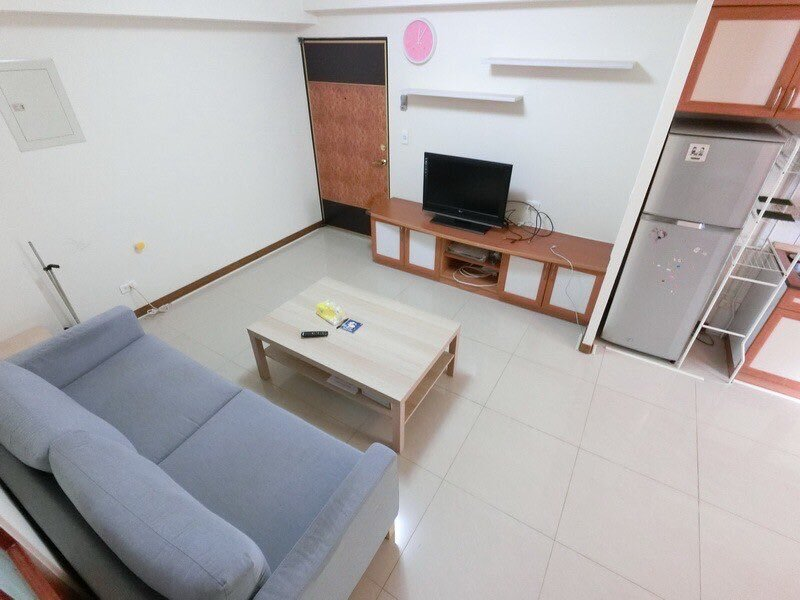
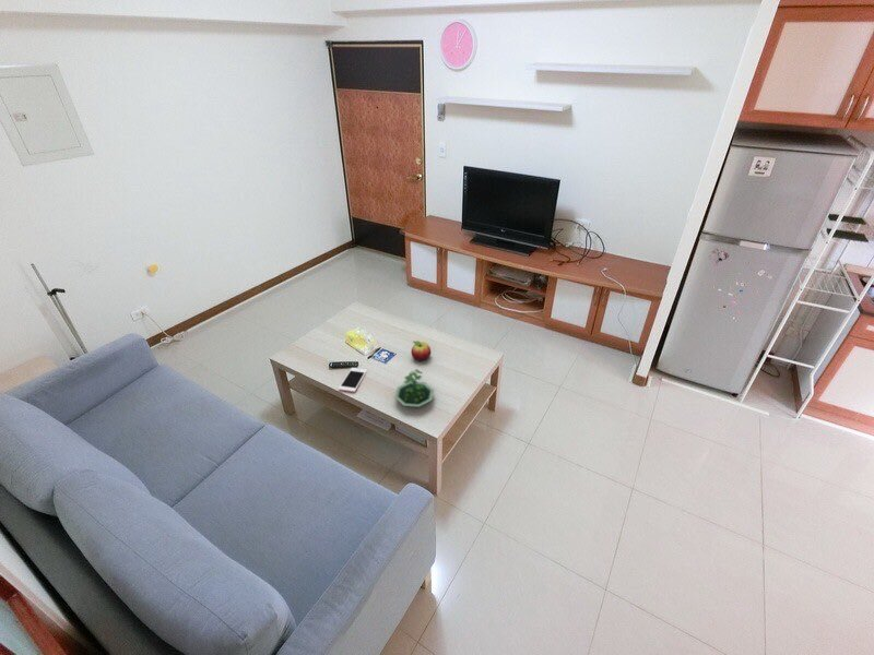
+ terrarium [393,368,435,408]
+ cell phone [338,367,368,393]
+ fruit [411,341,432,362]
